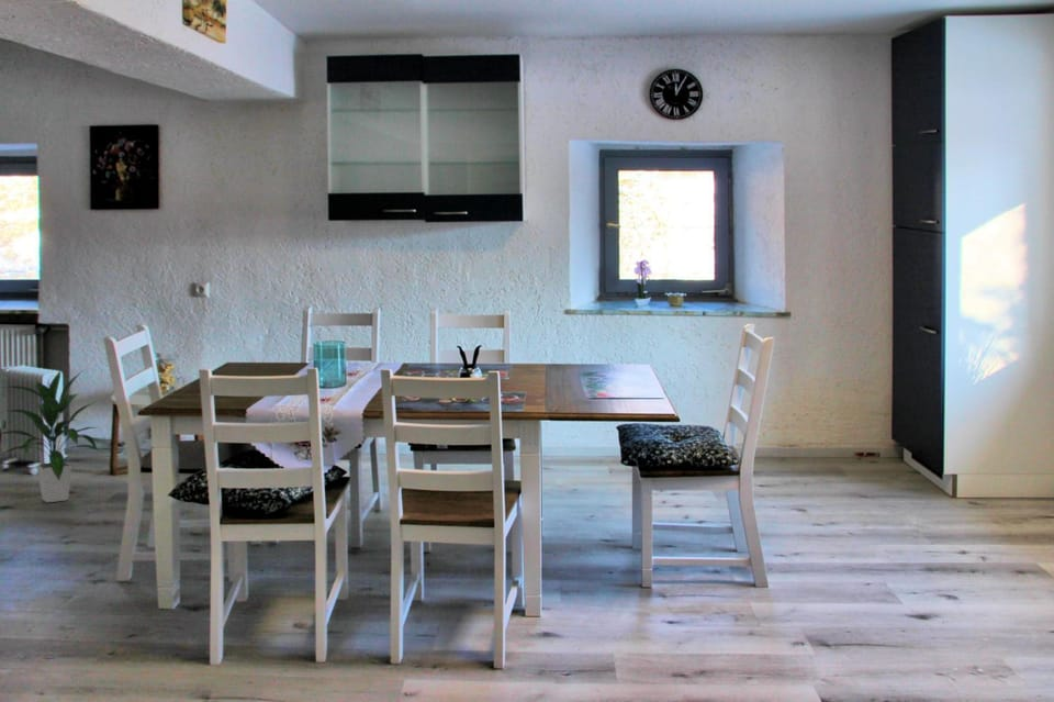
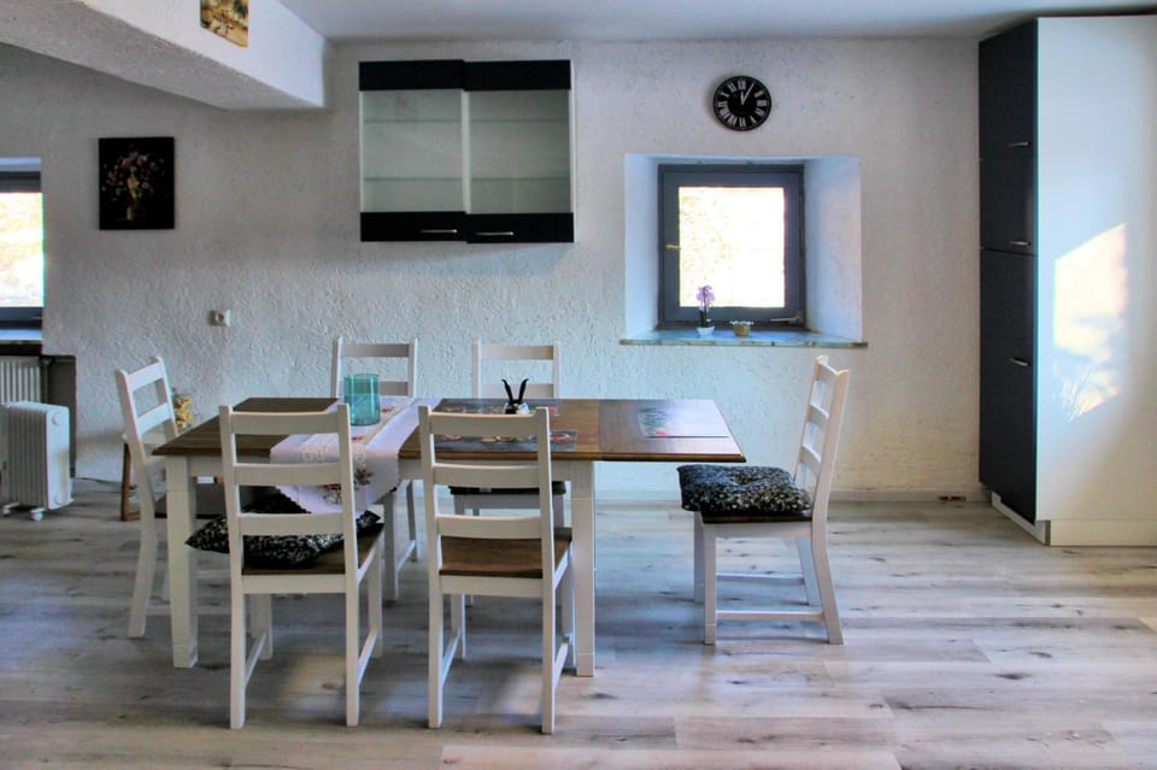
- indoor plant [0,369,104,503]
